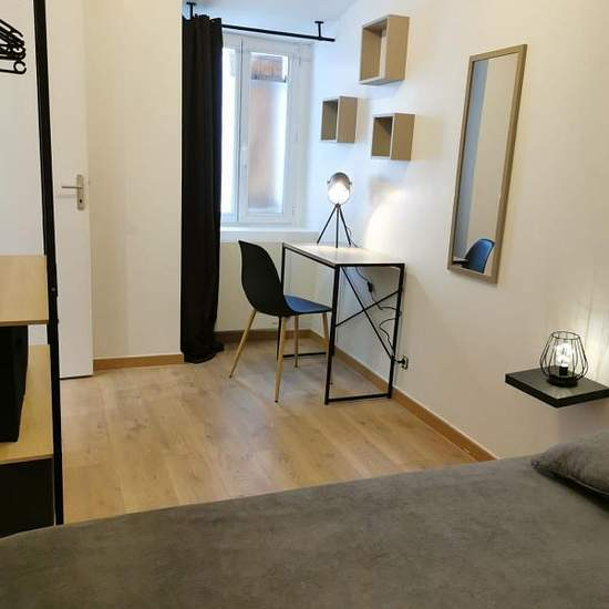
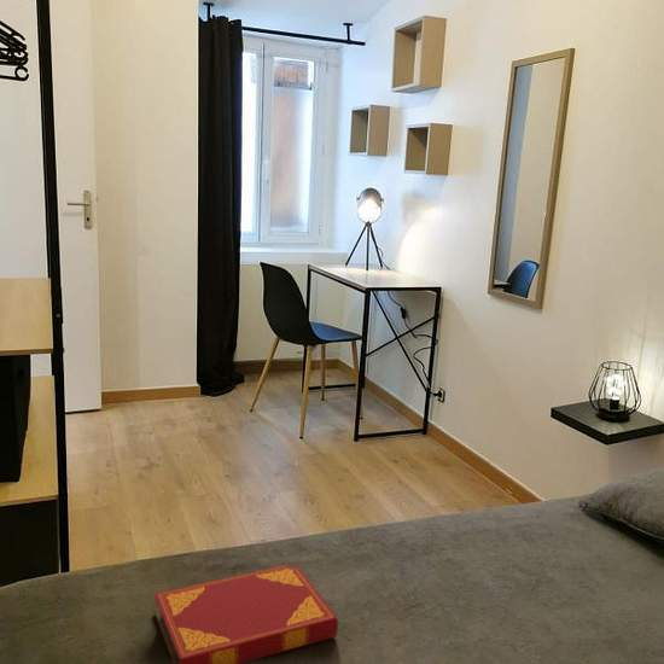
+ hardback book [153,561,339,664]
